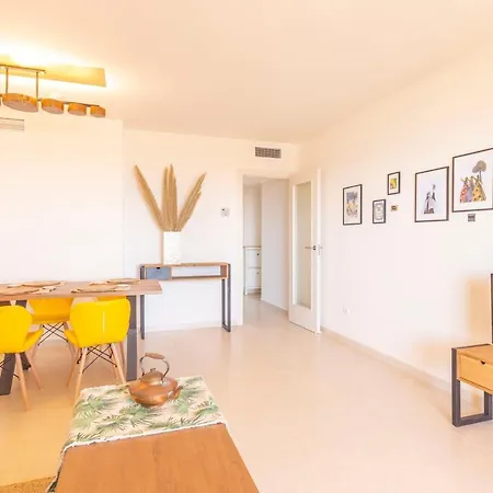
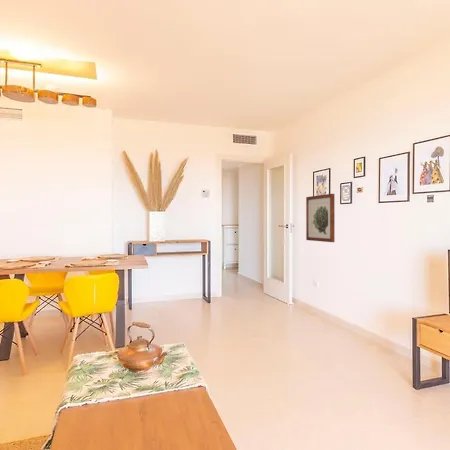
+ wall art [305,193,336,243]
